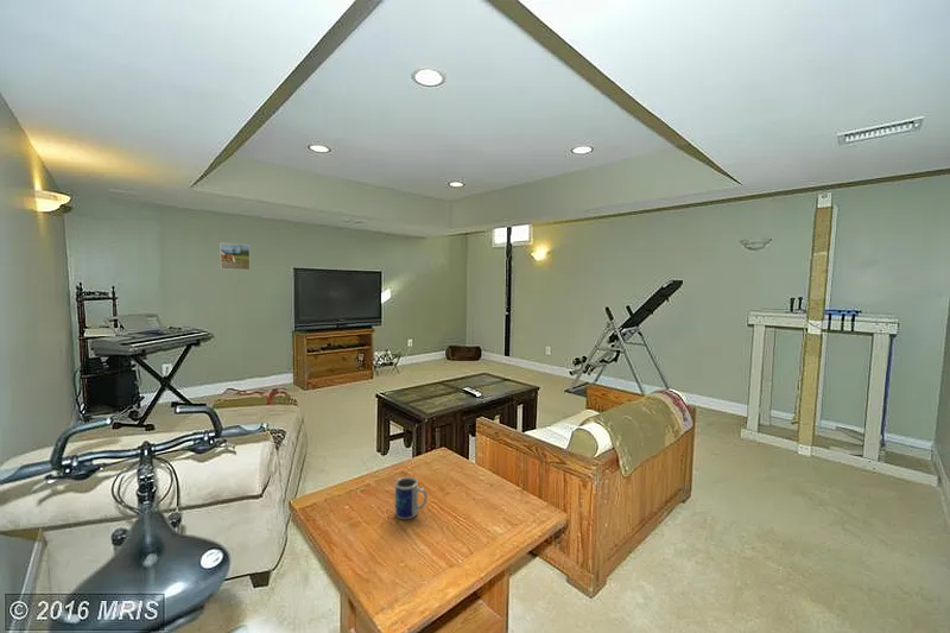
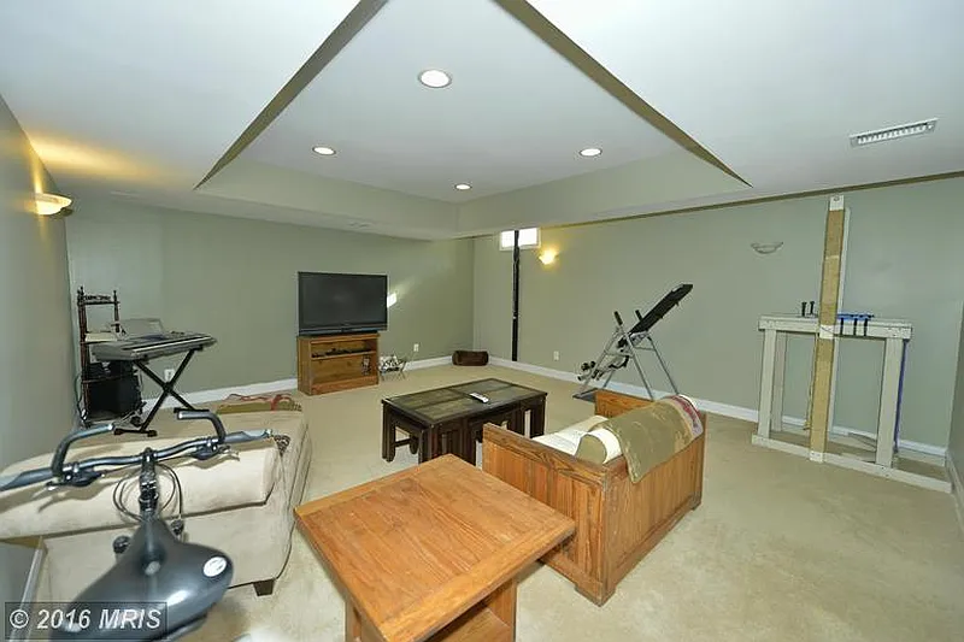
- mug [394,476,429,520]
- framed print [218,242,251,271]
